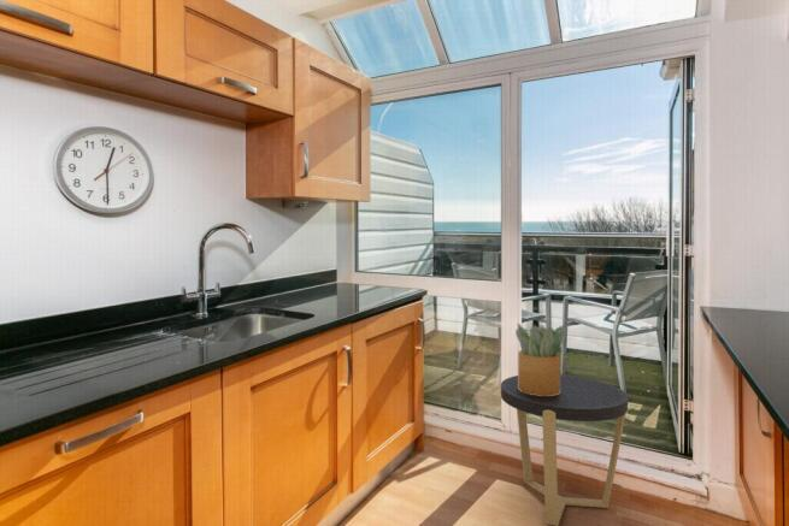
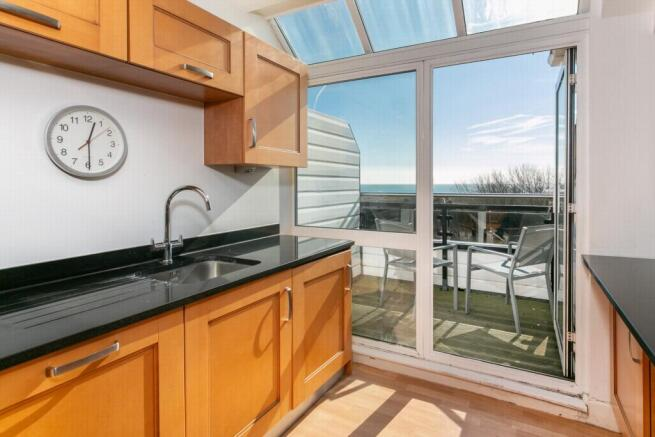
- potted plant [514,323,567,396]
- side table [500,373,629,526]
